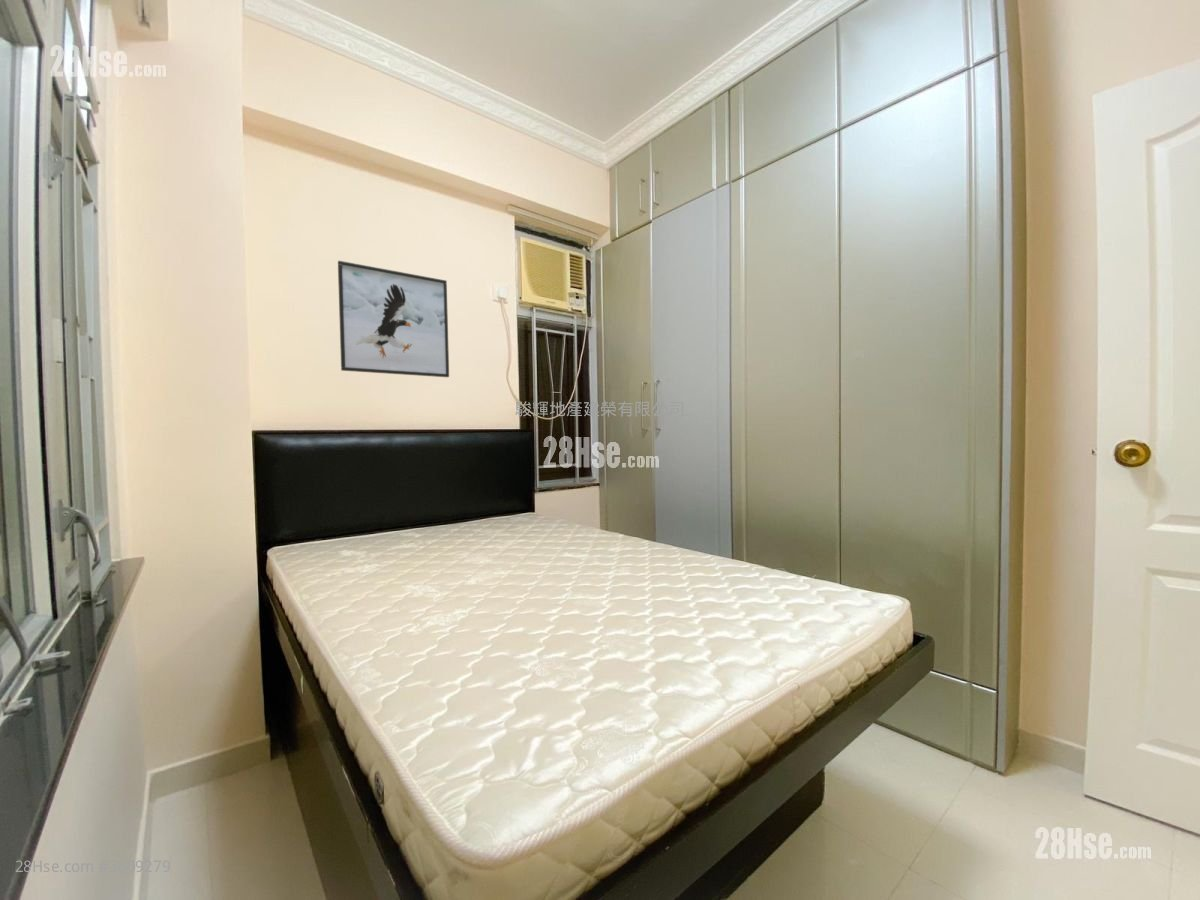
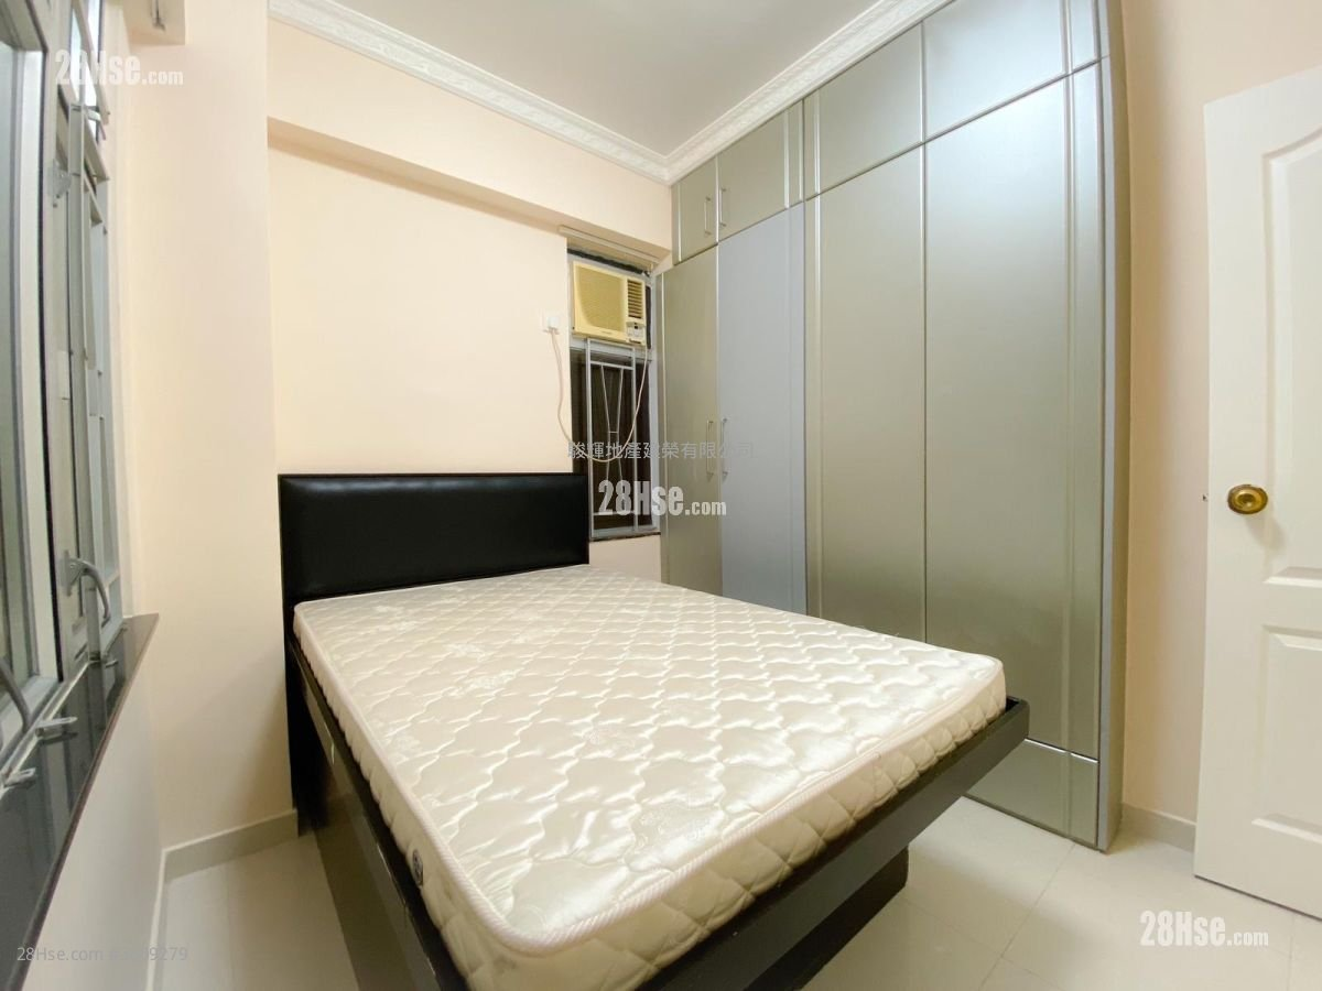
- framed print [337,260,450,378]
